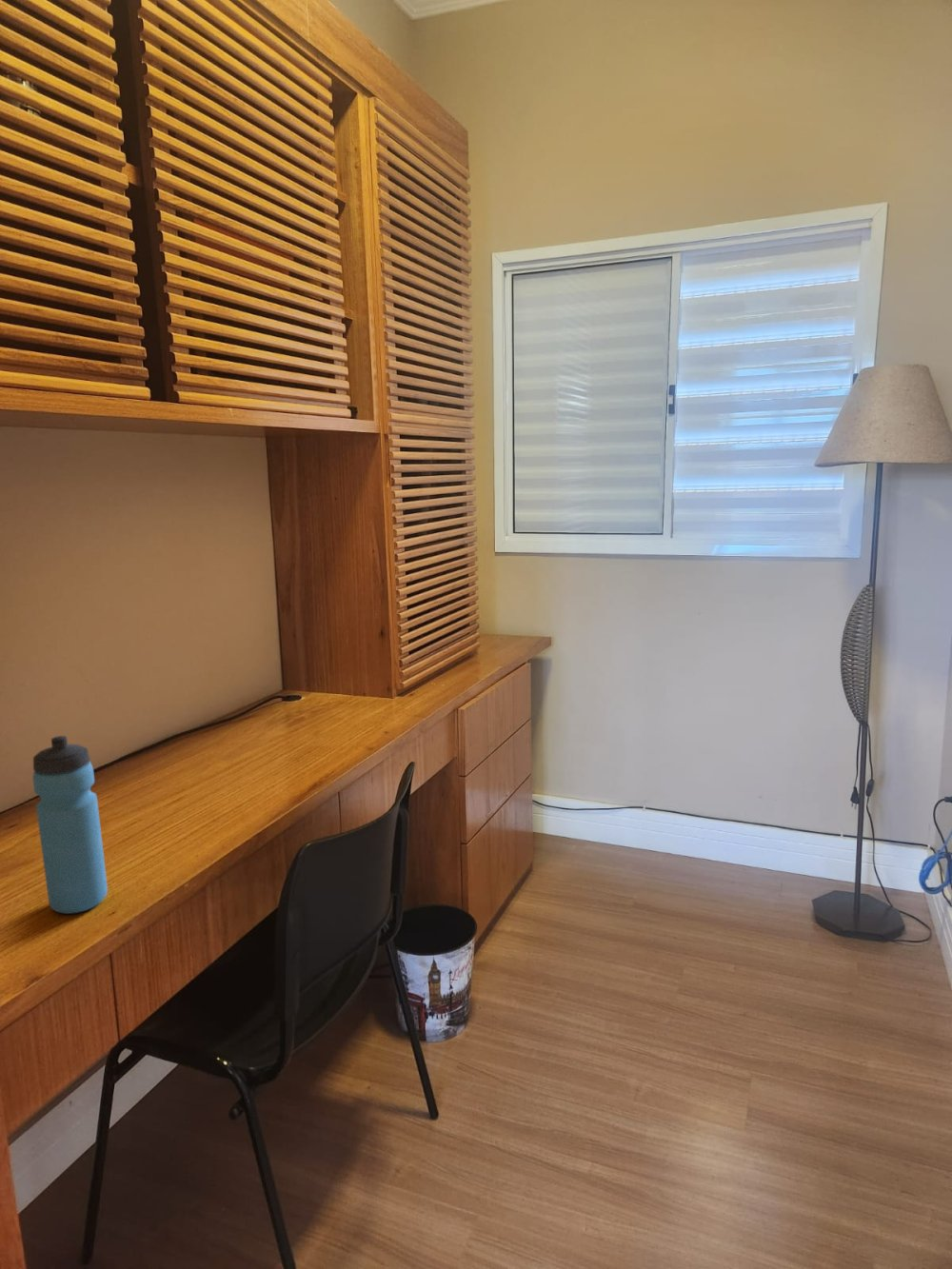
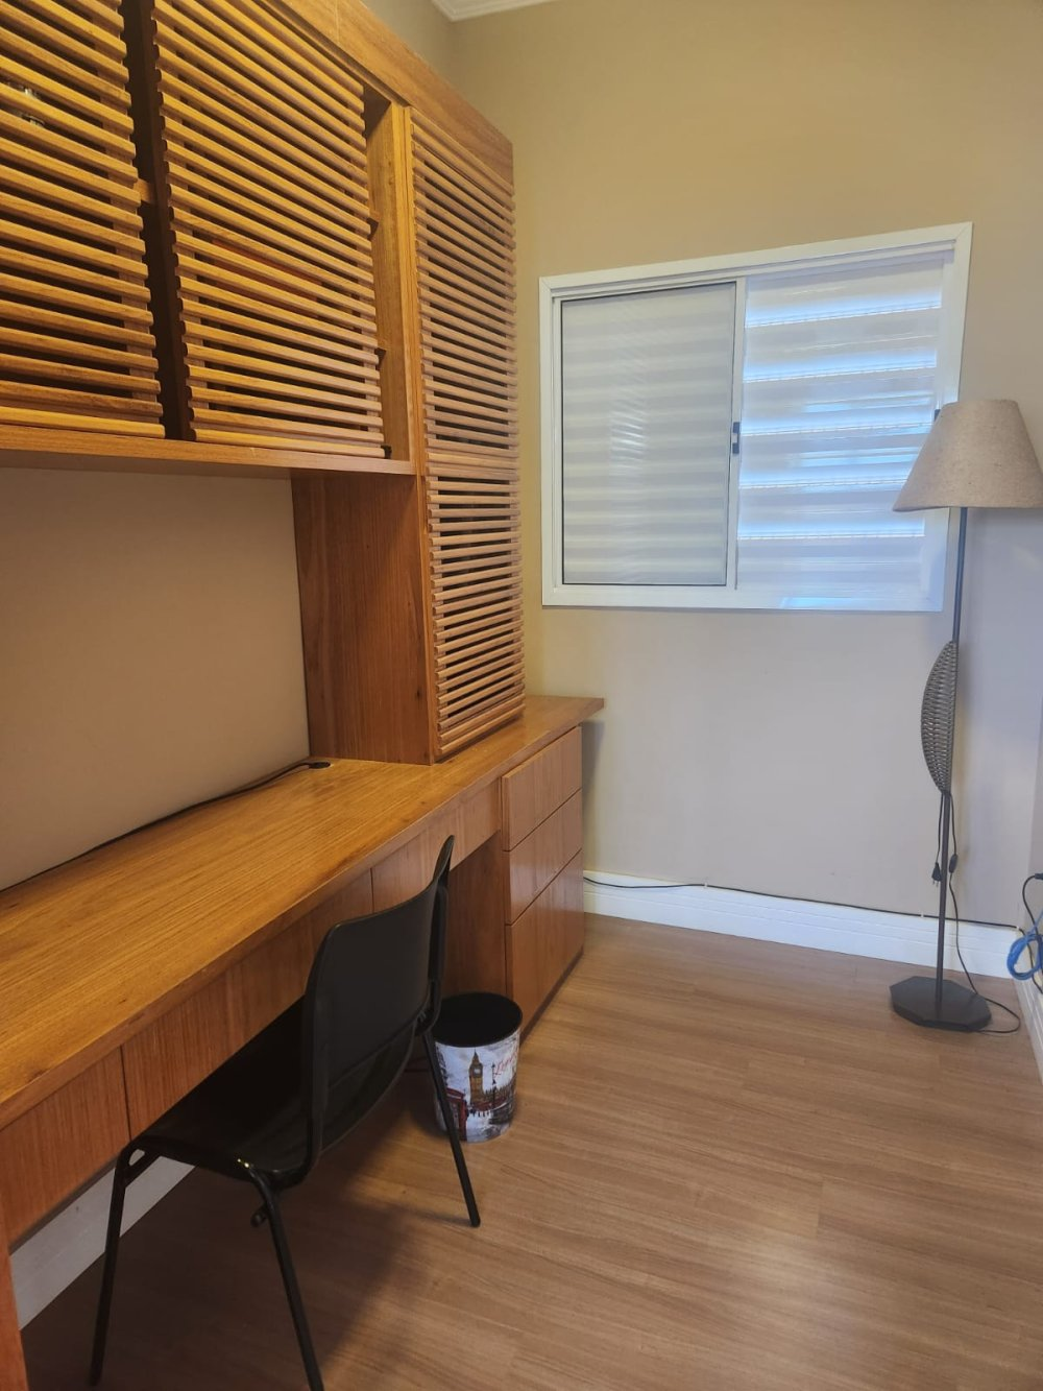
- water bottle [31,735,109,915]
